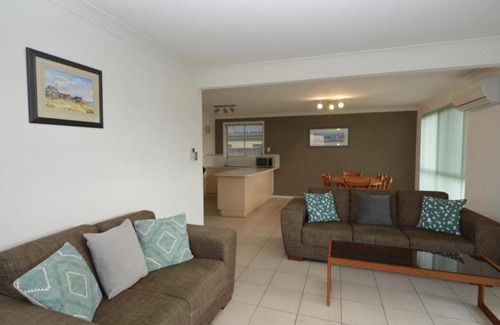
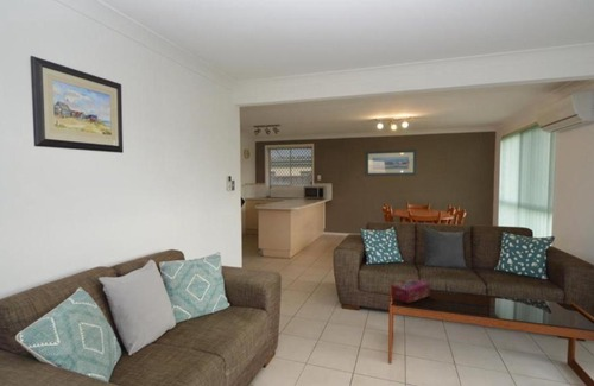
+ tissue box [390,277,431,304]
